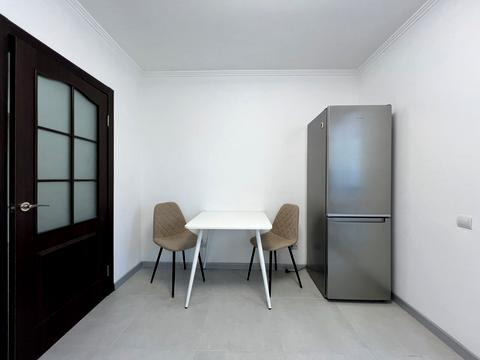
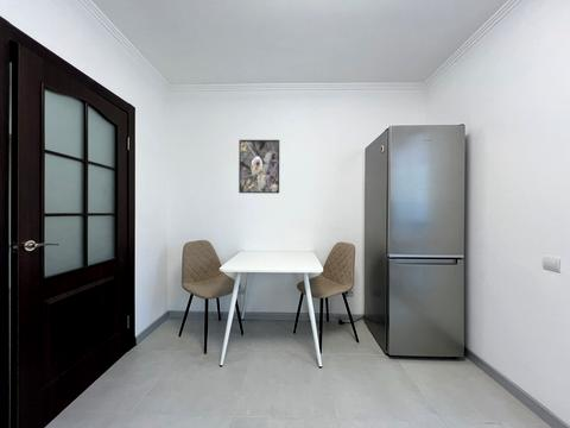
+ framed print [238,139,280,195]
